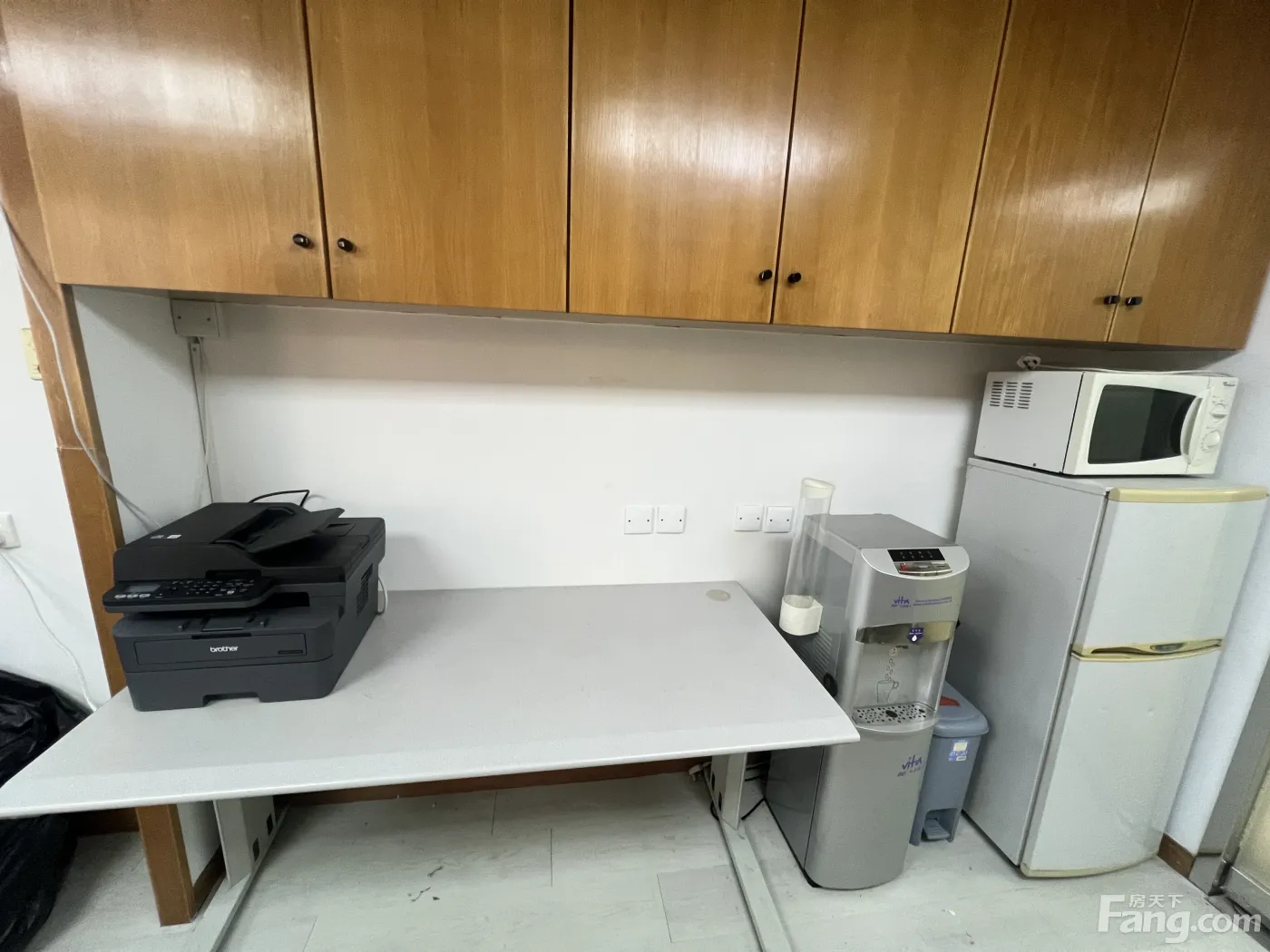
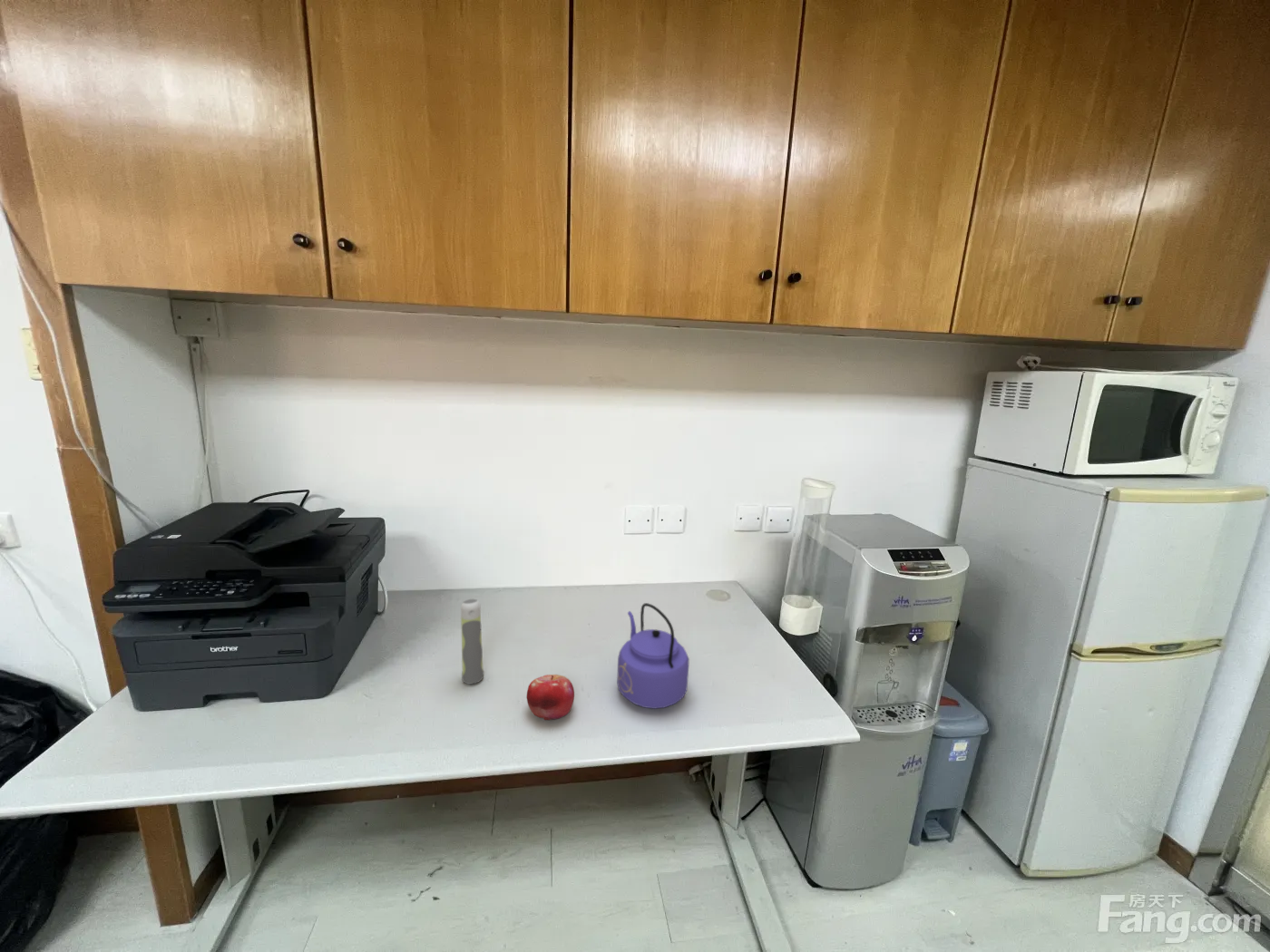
+ kettle [616,602,690,710]
+ spray bottle [460,598,484,685]
+ fruit [526,674,575,721]
